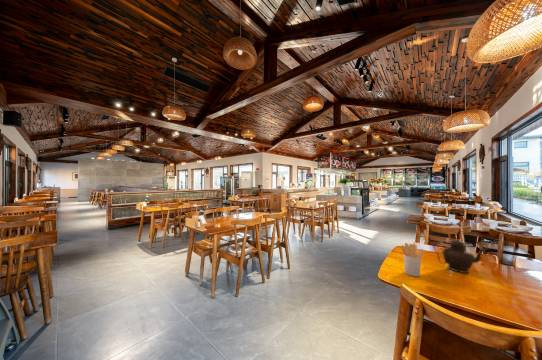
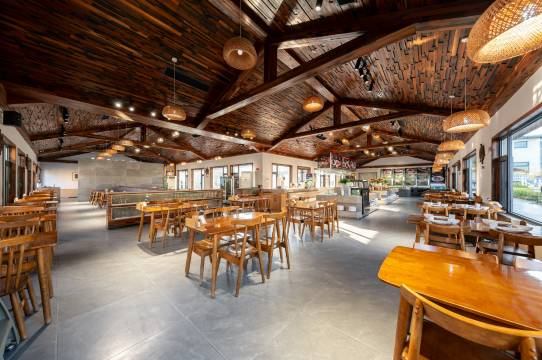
- utensil holder [401,242,426,277]
- teapot [432,237,490,274]
